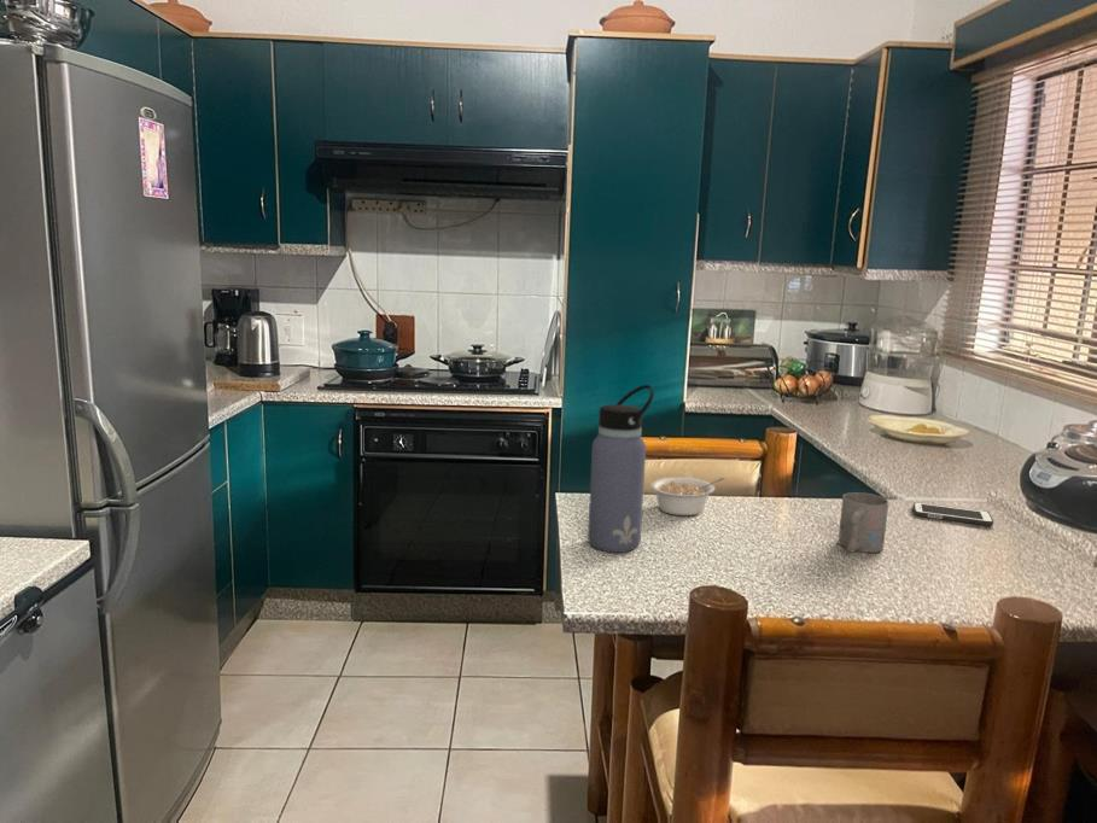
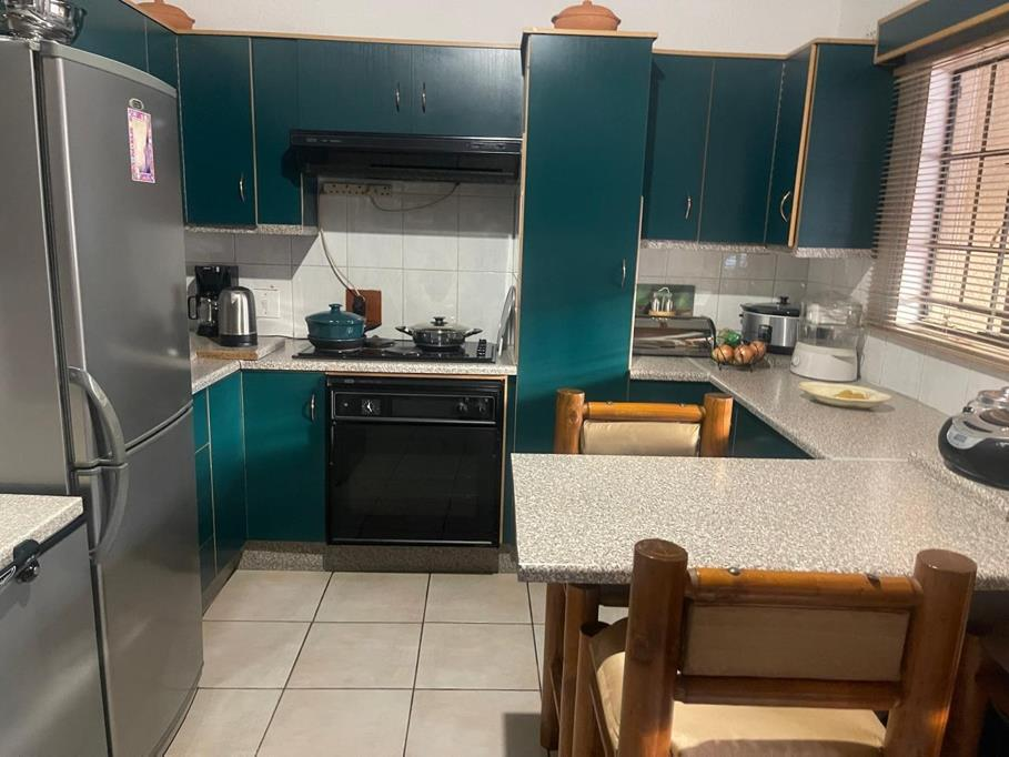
- mug [838,491,889,554]
- legume [650,477,725,516]
- cell phone [912,501,994,526]
- water bottle [587,384,655,554]
